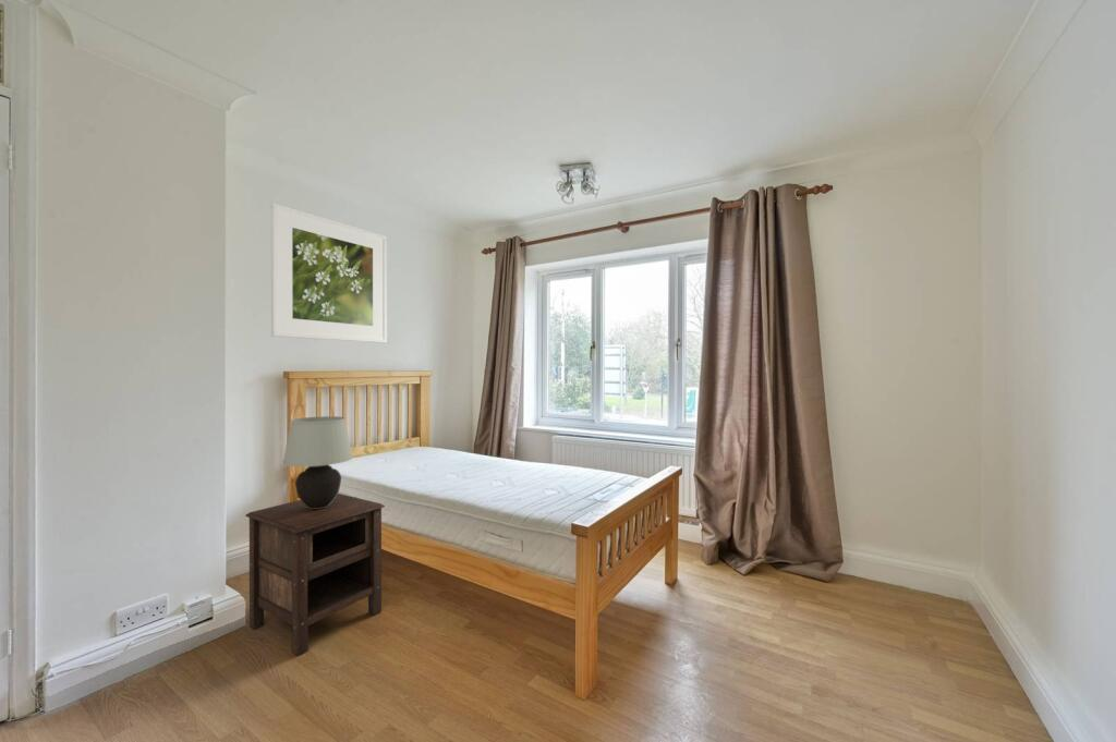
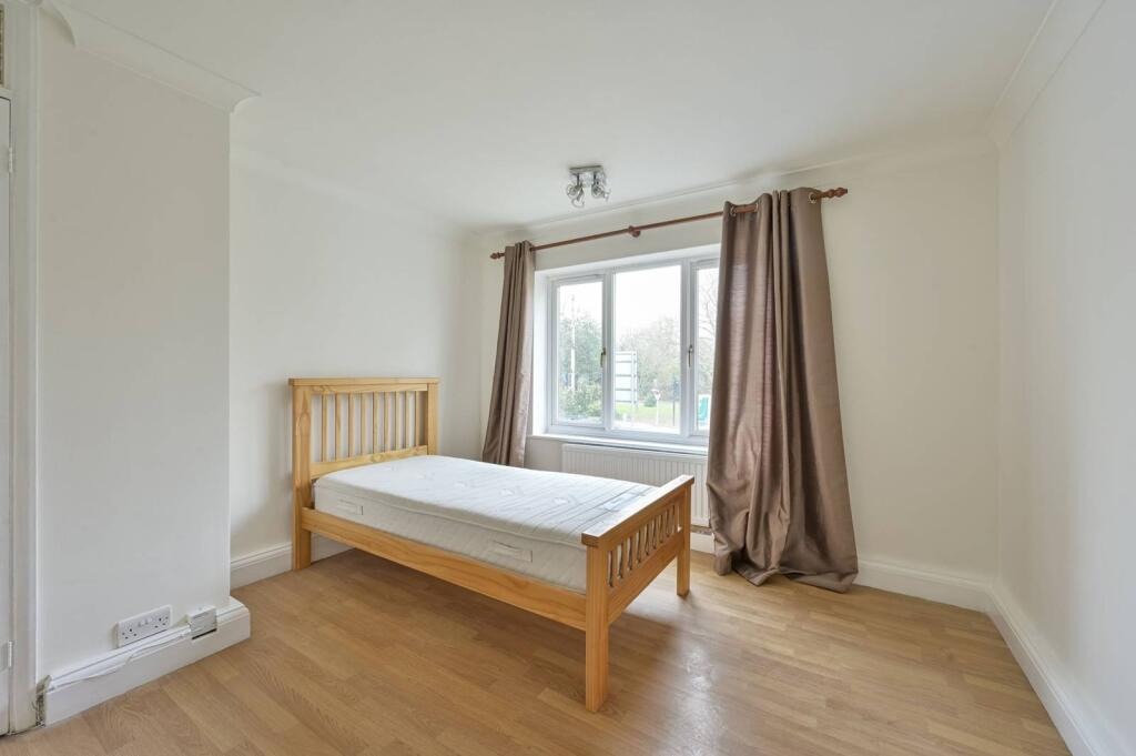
- table lamp [281,415,354,509]
- nightstand [244,492,386,657]
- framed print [270,202,388,344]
